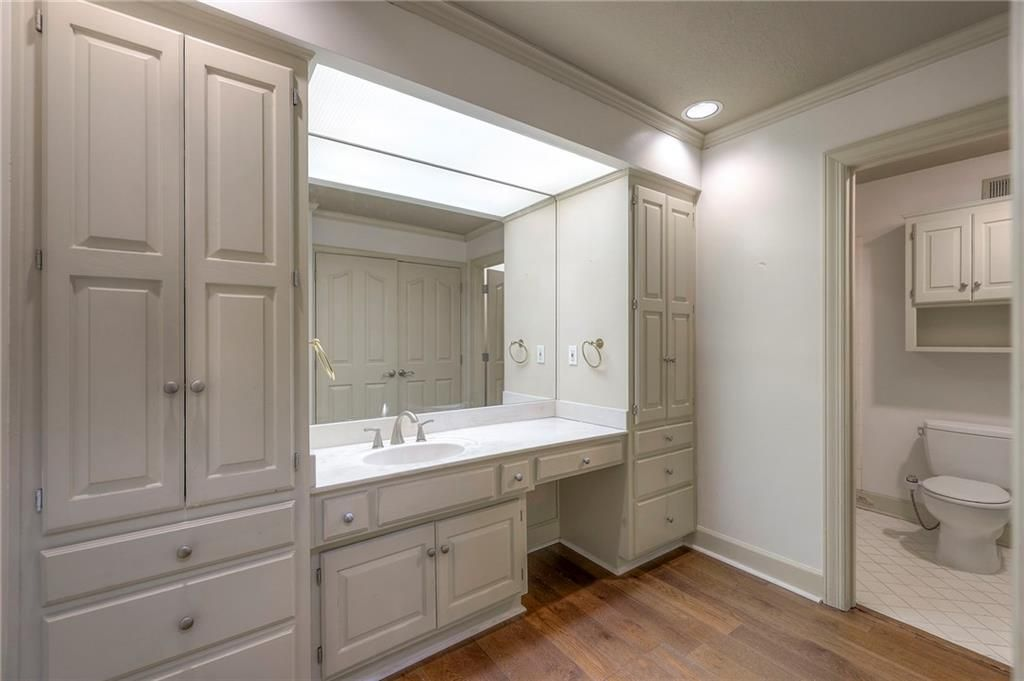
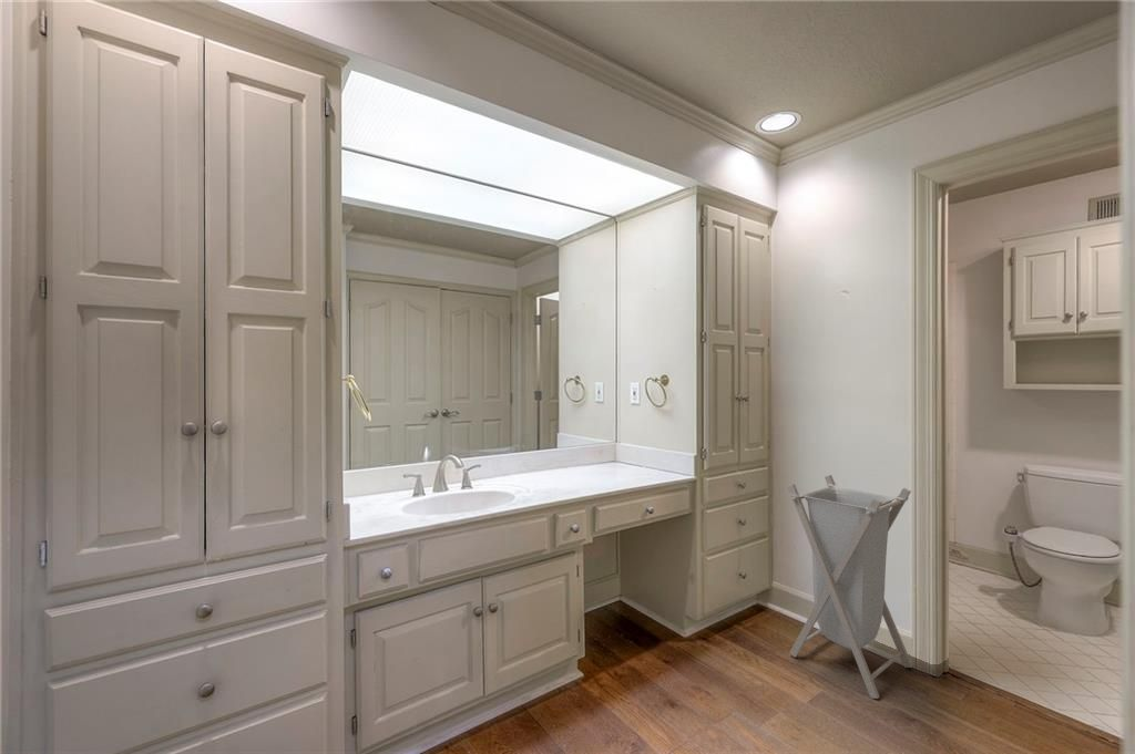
+ laundry hamper [786,474,914,700]
